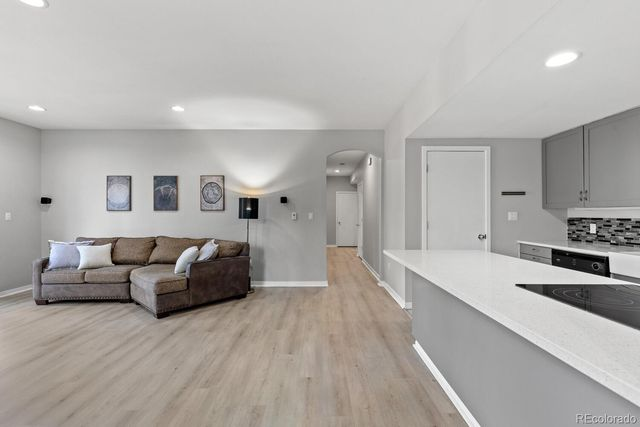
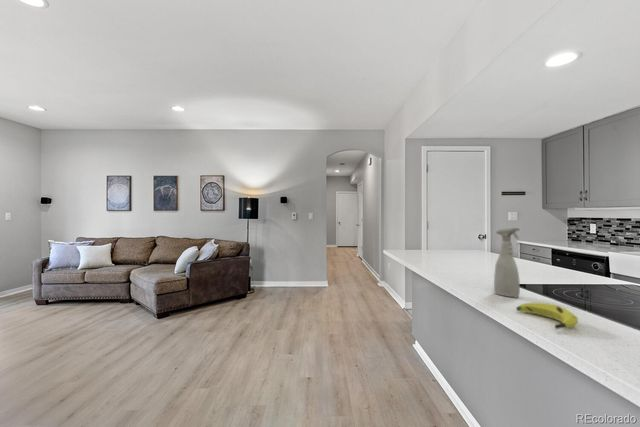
+ spray bottle [493,227,521,298]
+ banana [515,301,579,330]
